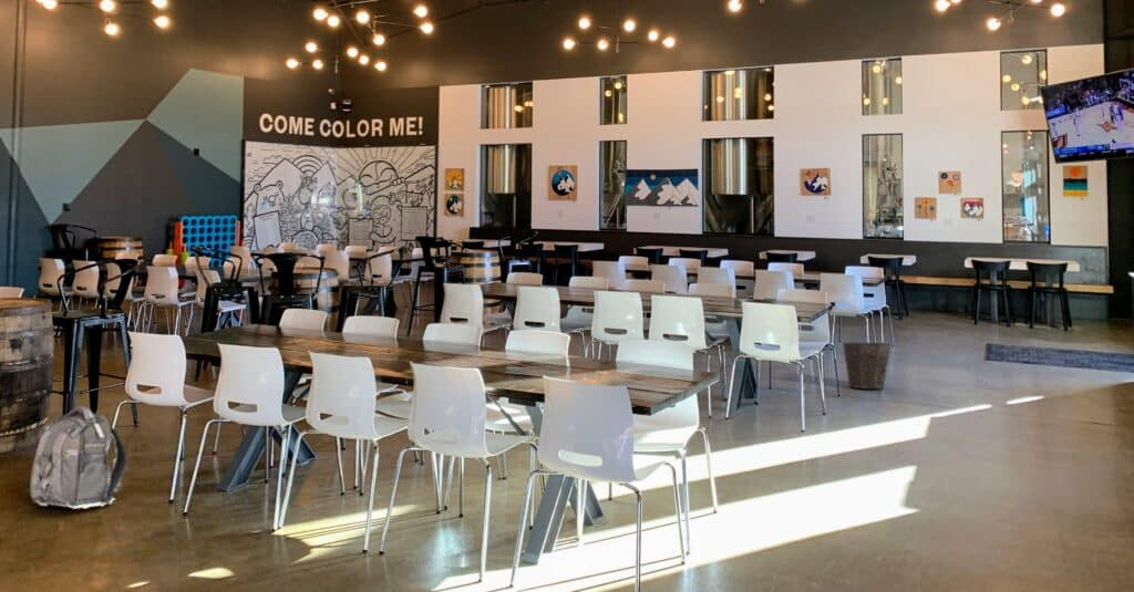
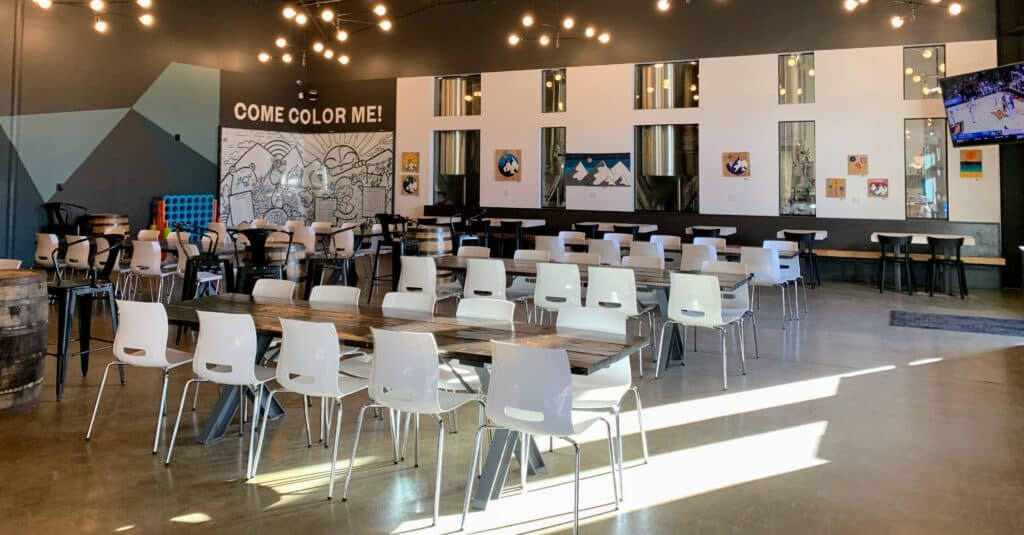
- waste bin [842,342,891,390]
- backpack [28,405,127,511]
